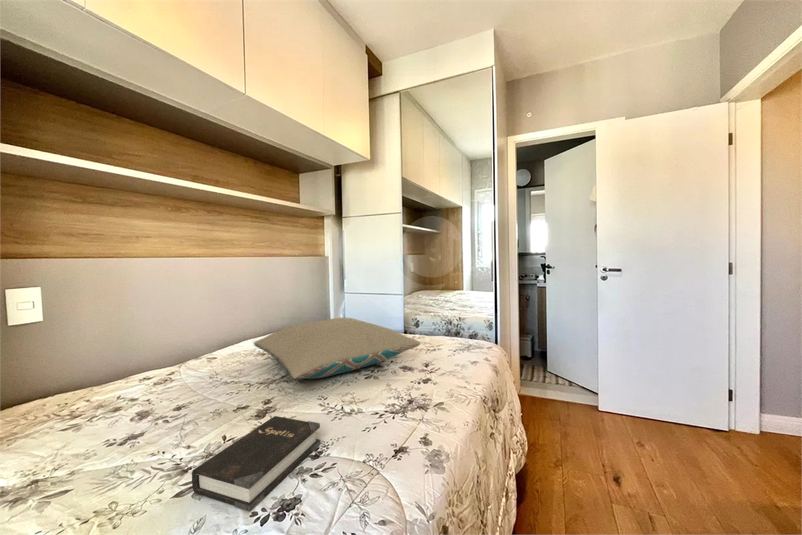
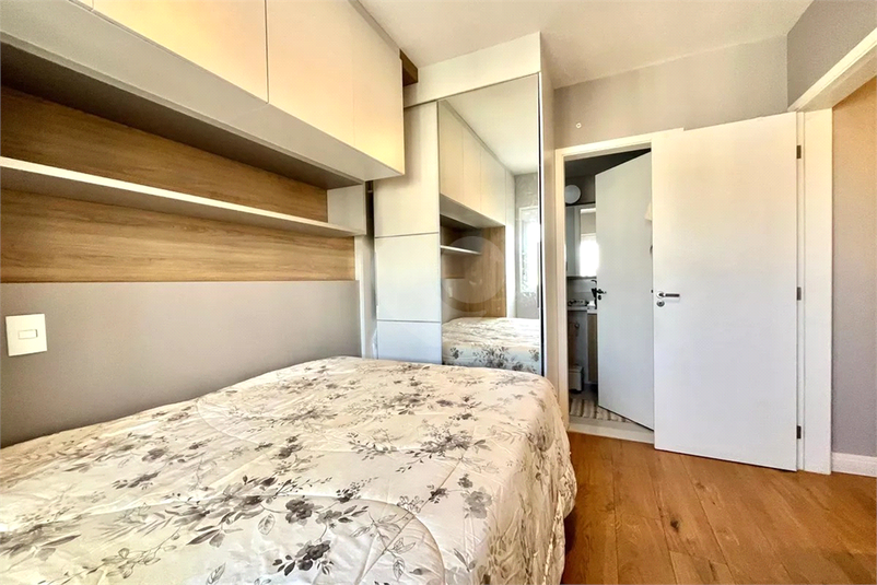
- pillow [253,317,421,380]
- hardback book [191,415,322,513]
